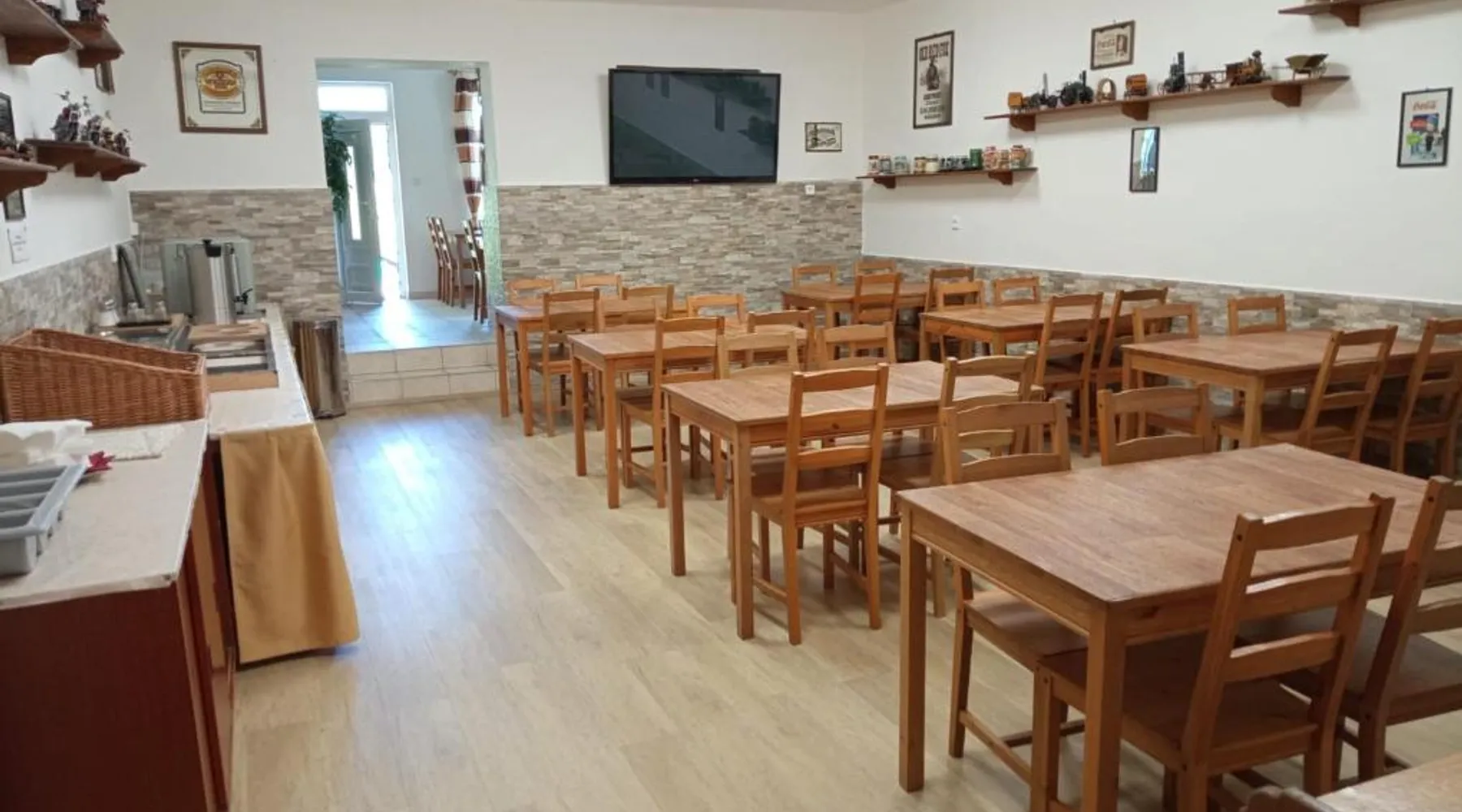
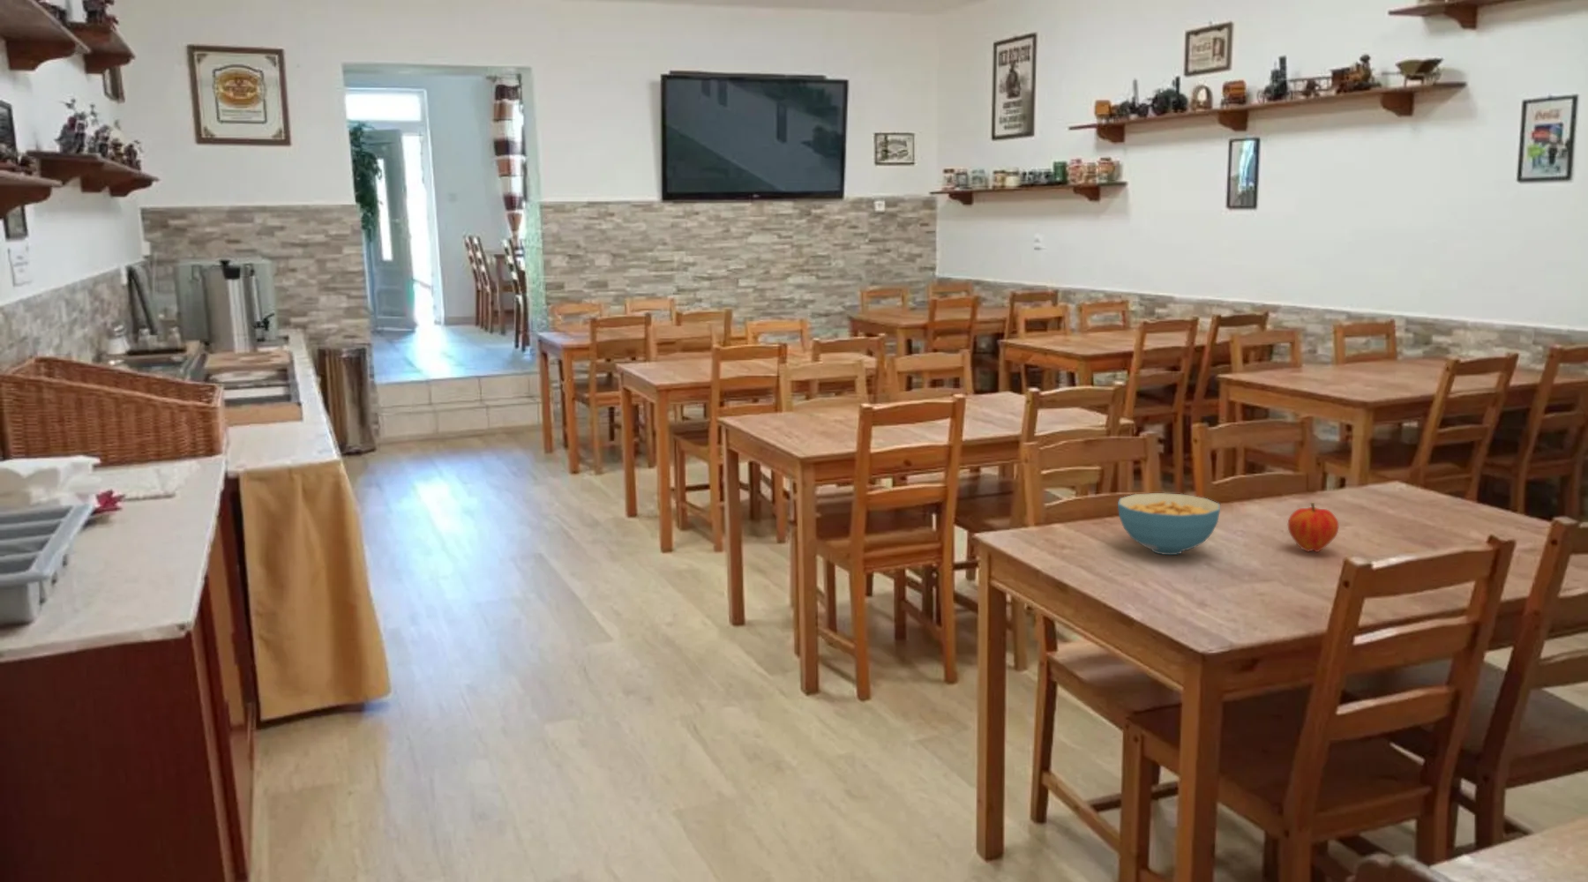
+ cereal bowl [1117,492,1221,556]
+ fruit [1287,502,1339,553]
